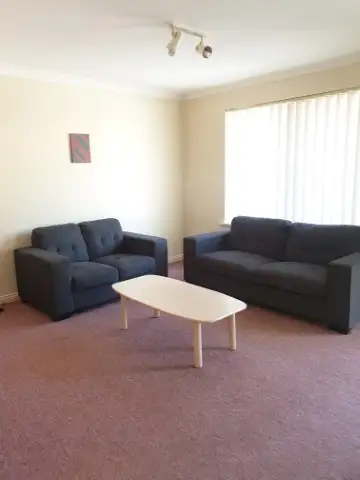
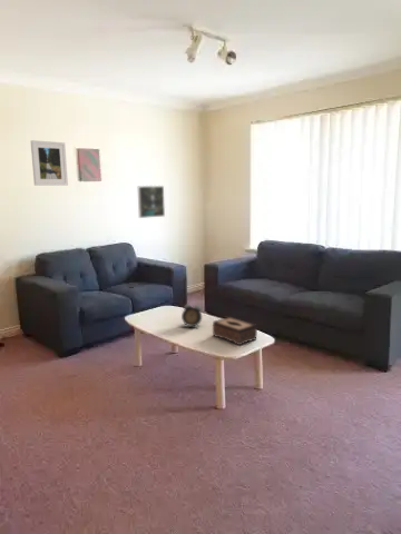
+ tissue box [212,316,258,346]
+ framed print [30,139,69,187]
+ alarm clock [180,299,203,329]
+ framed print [137,185,166,219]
